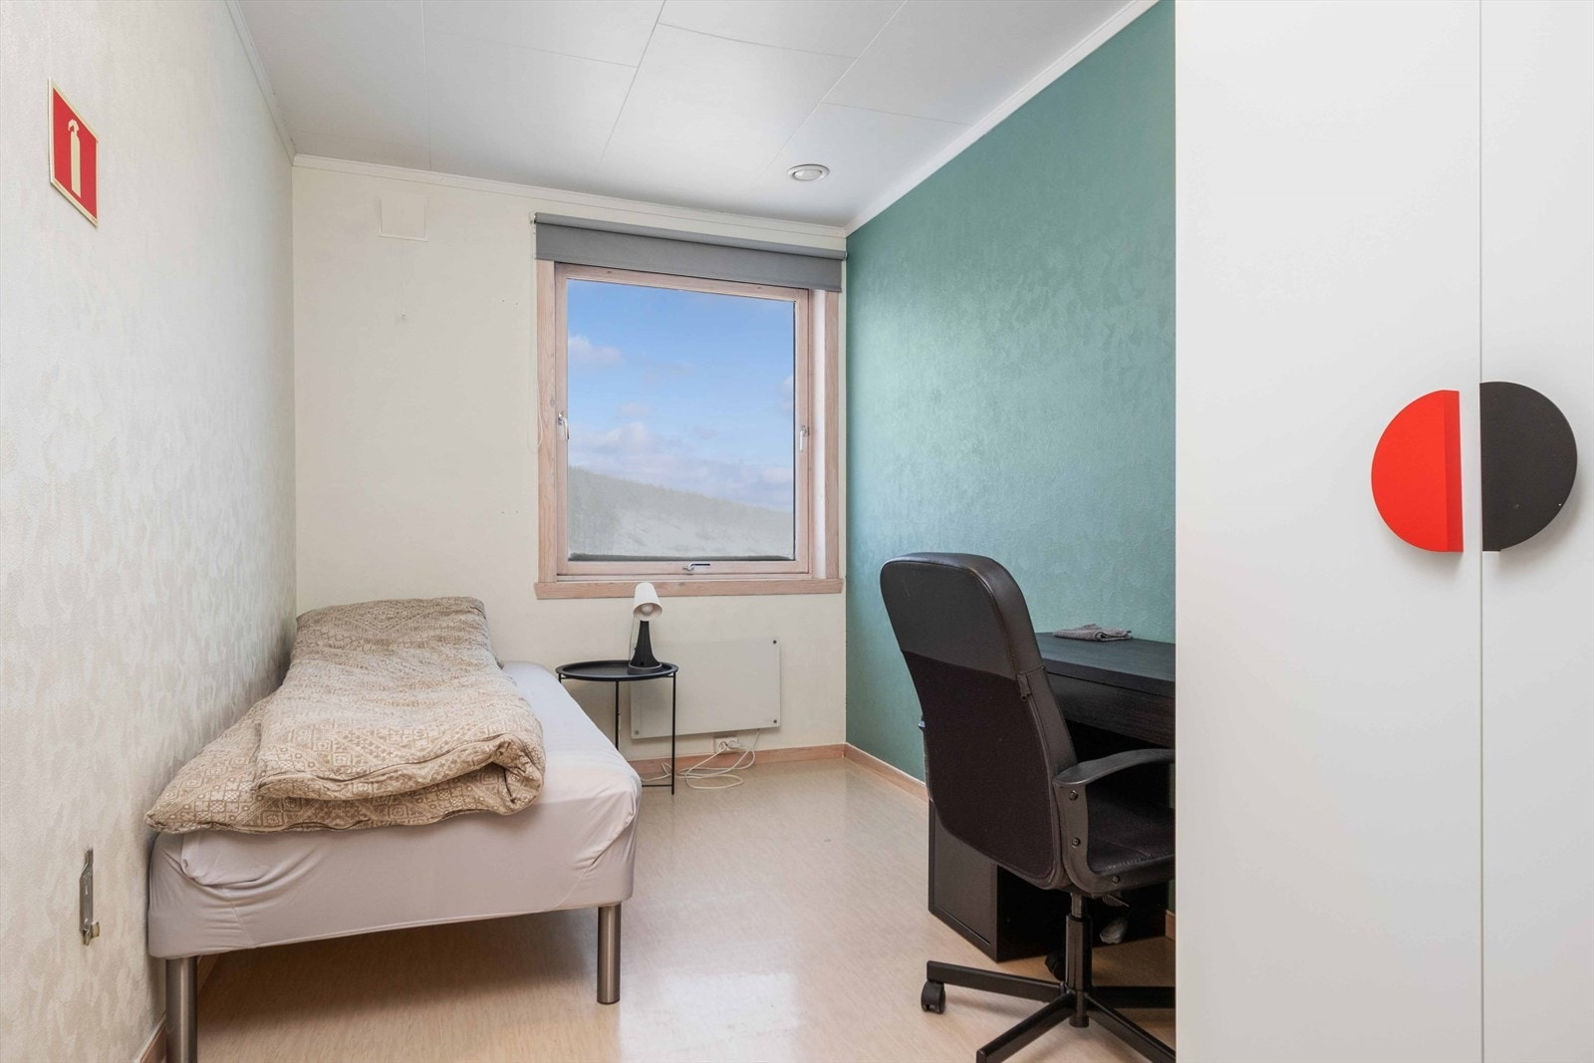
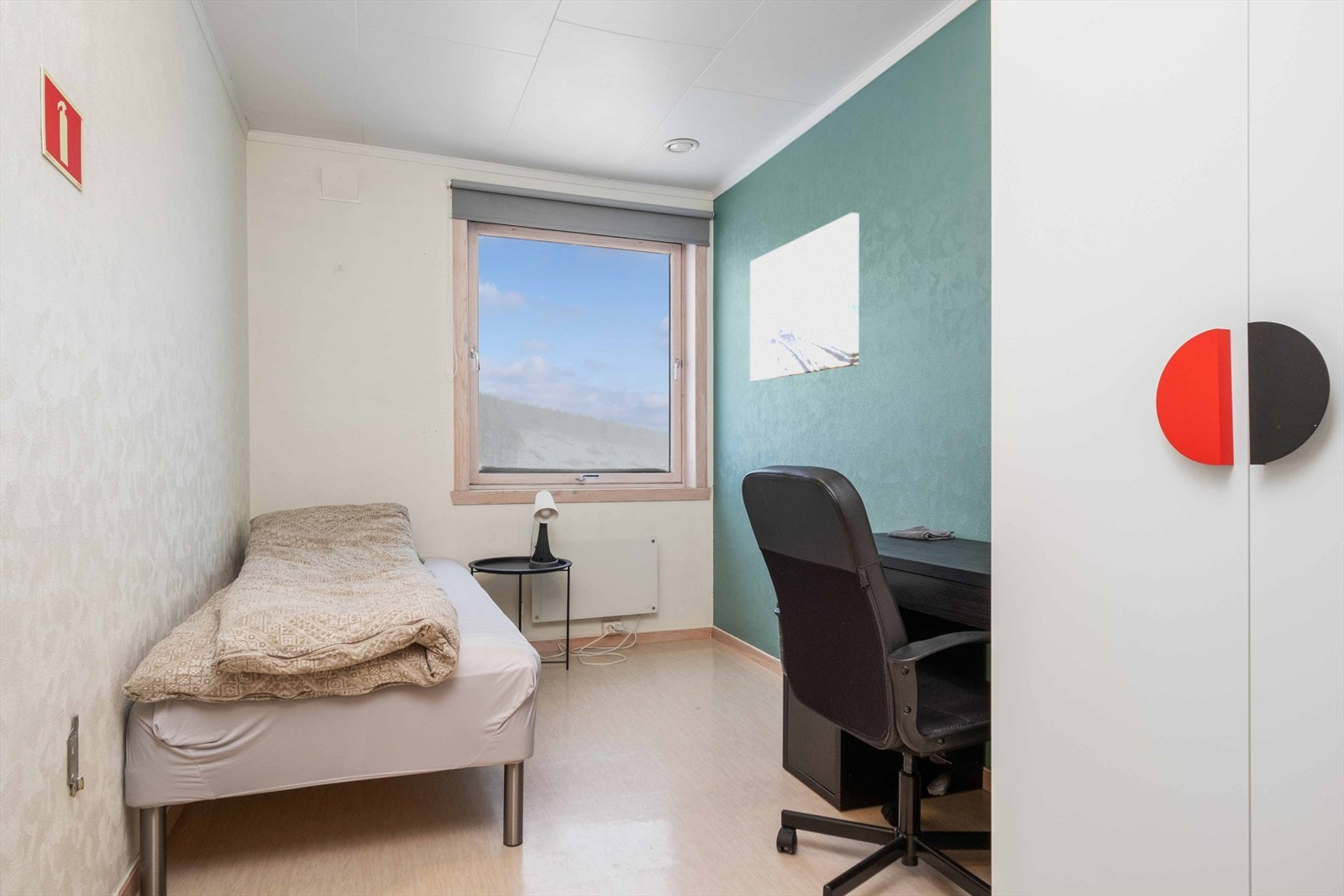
+ wall art [749,212,860,382]
